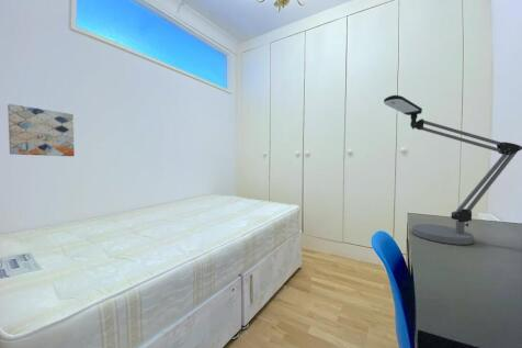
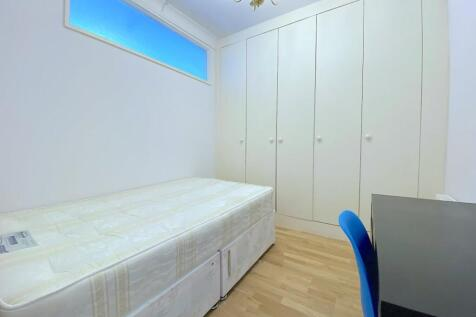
- desk lamp [383,94,522,246]
- wall art [7,103,76,157]
